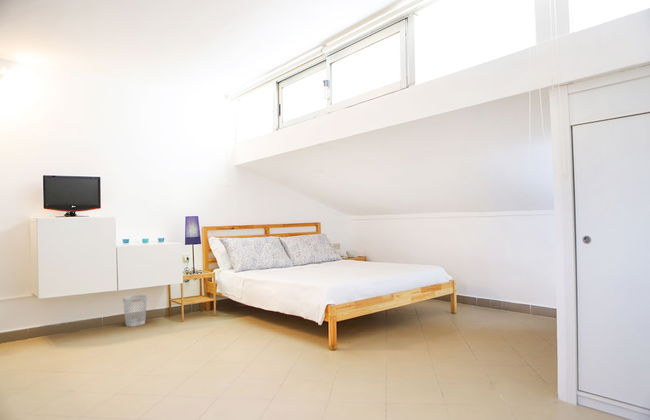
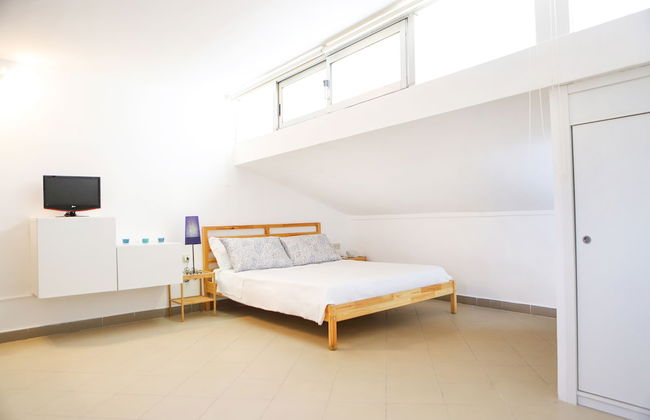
- wastebasket [122,294,148,327]
